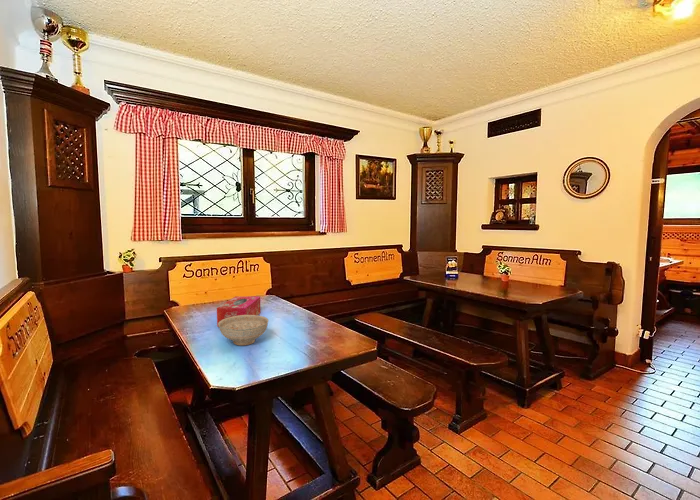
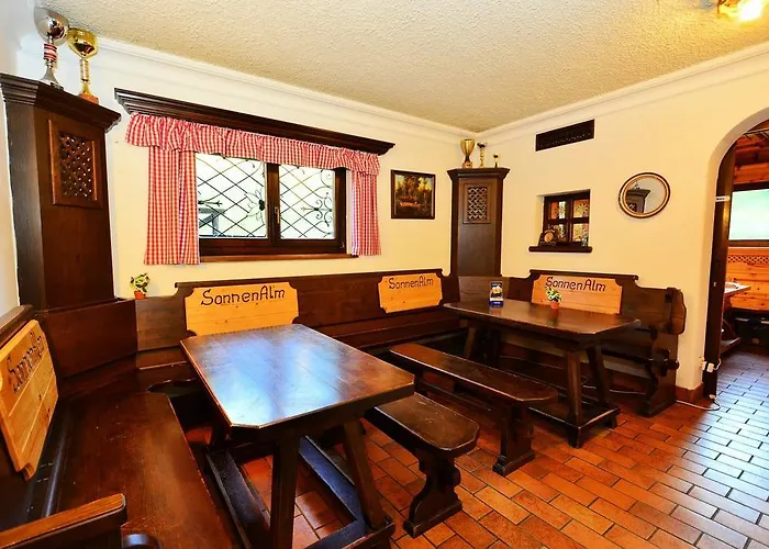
- tissue box [216,296,262,328]
- decorative bowl [218,315,270,346]
